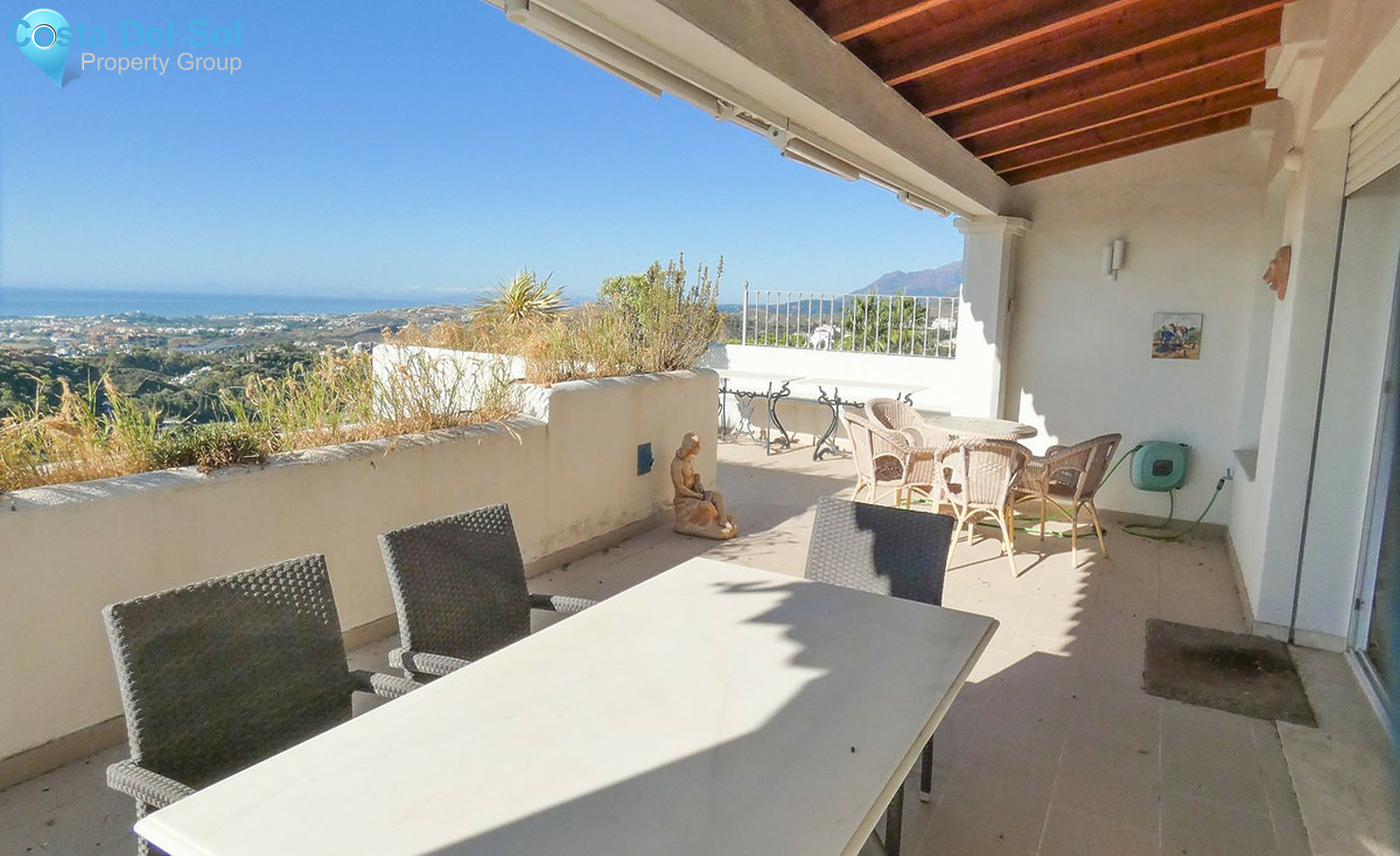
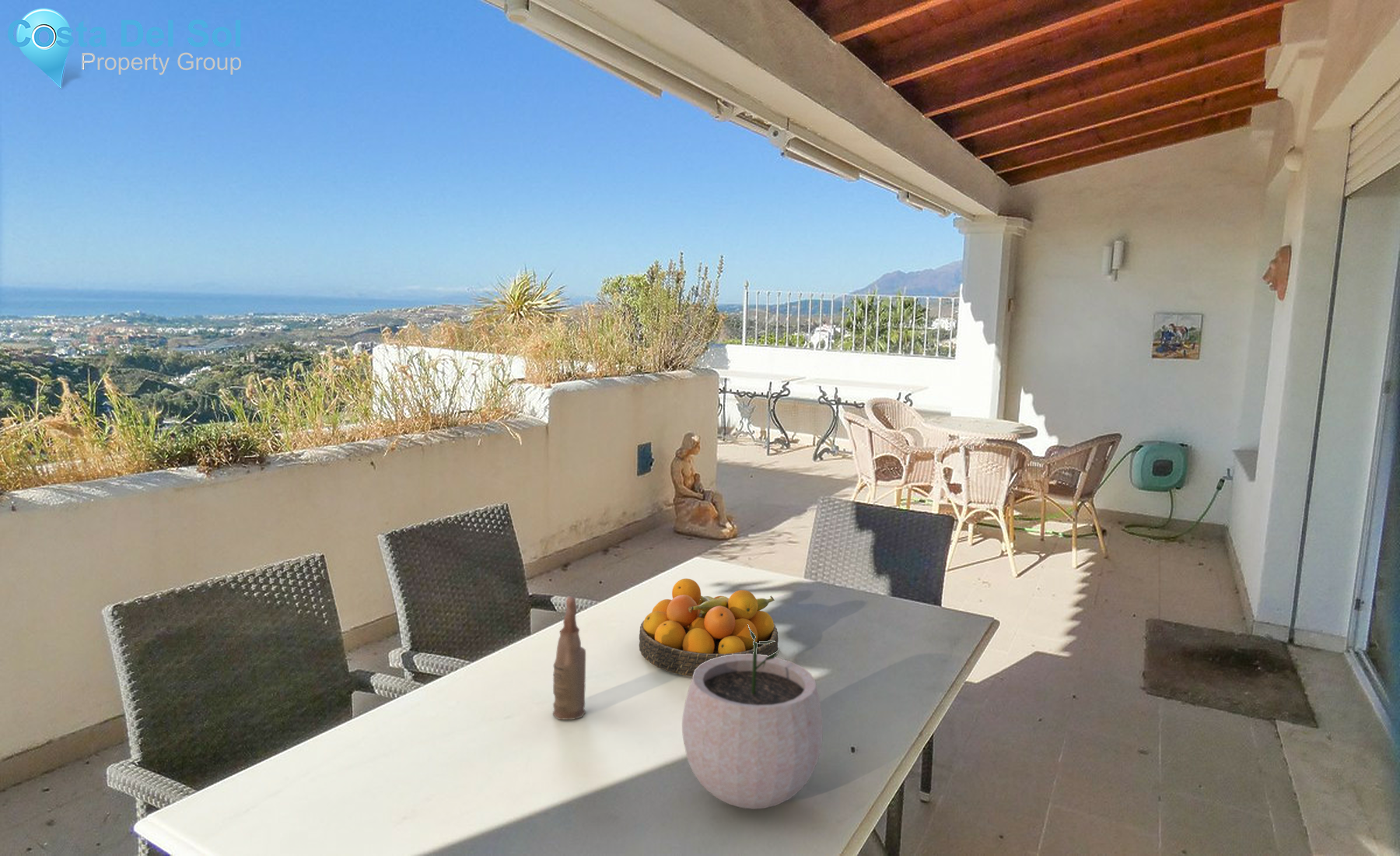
+ bottle [552,595,587,721]
+ plant pot [681,624,824,810]
+ fruit bowl [639,577,779,677]
